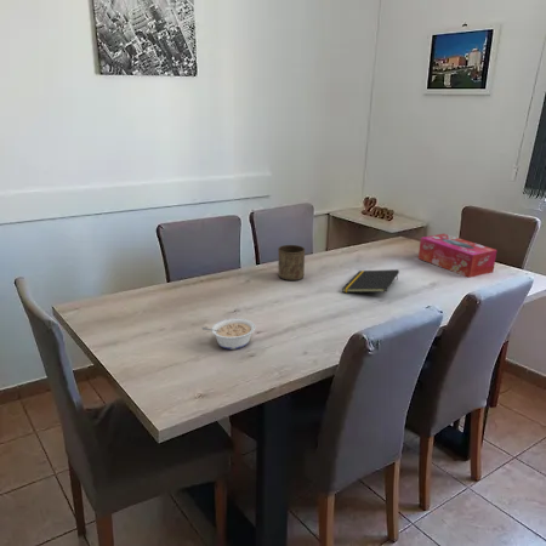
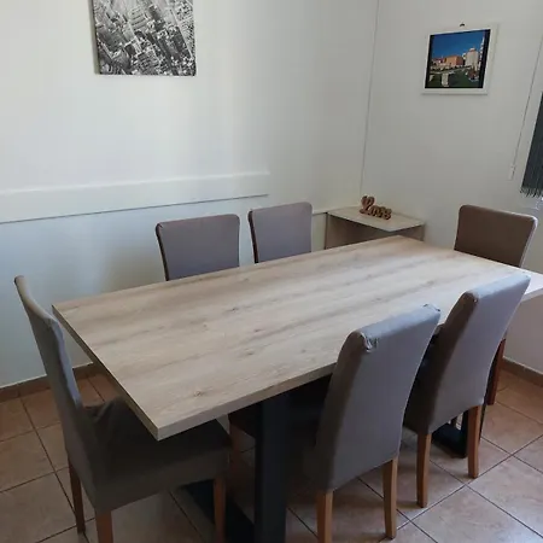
- legume [200,317,257,351]
- tissue box [417,233,499,279]
- cup [277,244,306,281]
- notepad [341,268,400,294]
